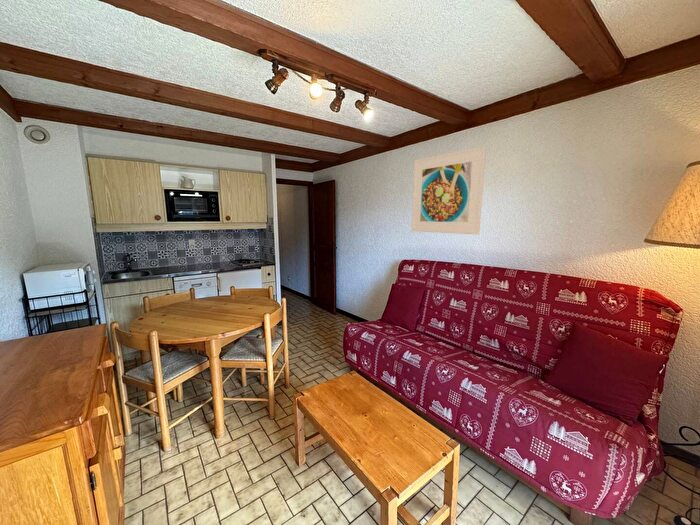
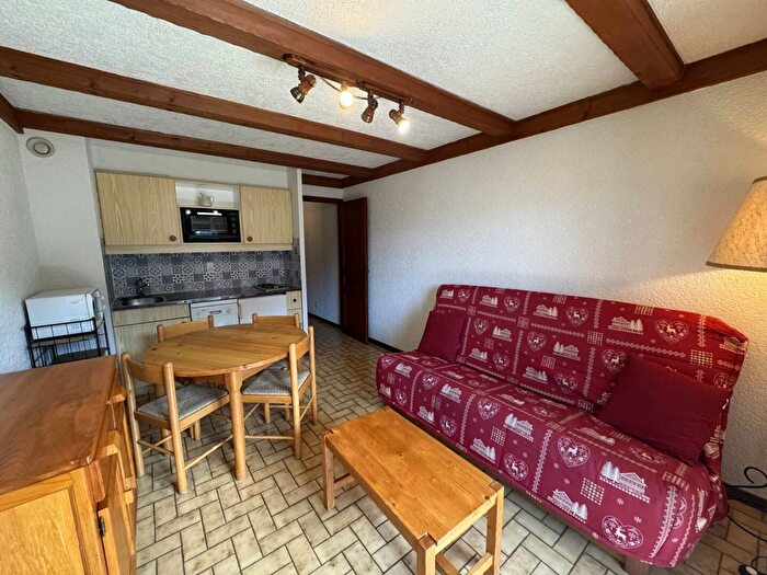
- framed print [411,145,487,236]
